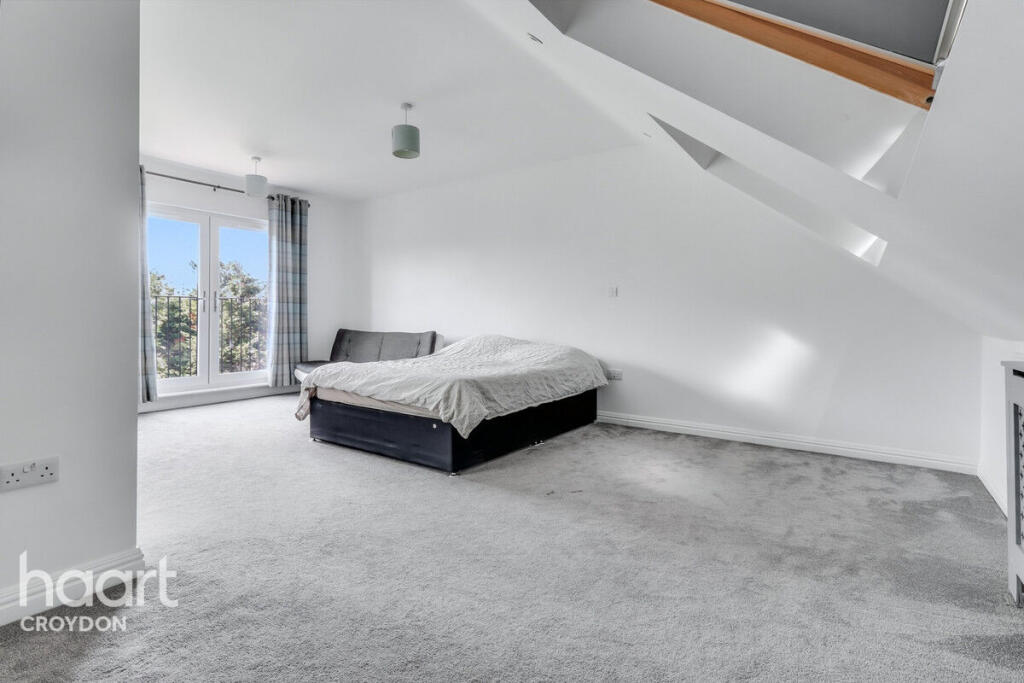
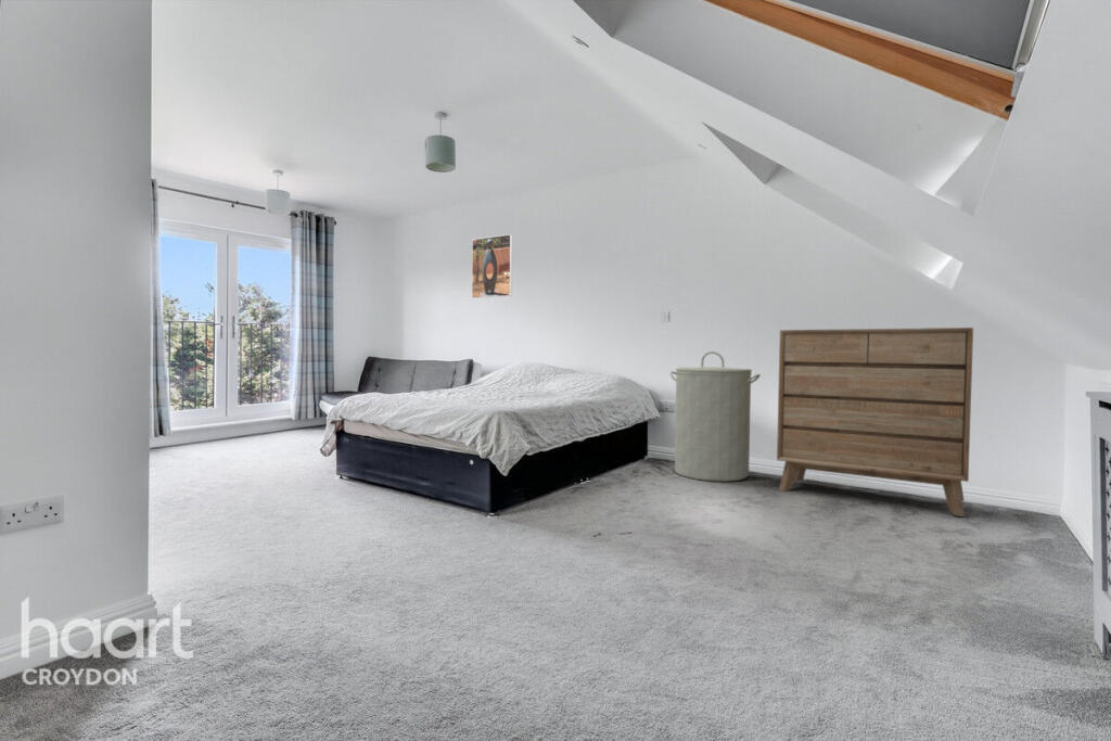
+ laundry hamper [669,350,762,483]
+ dresser [776,327,974,518]
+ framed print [471,233,513,299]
